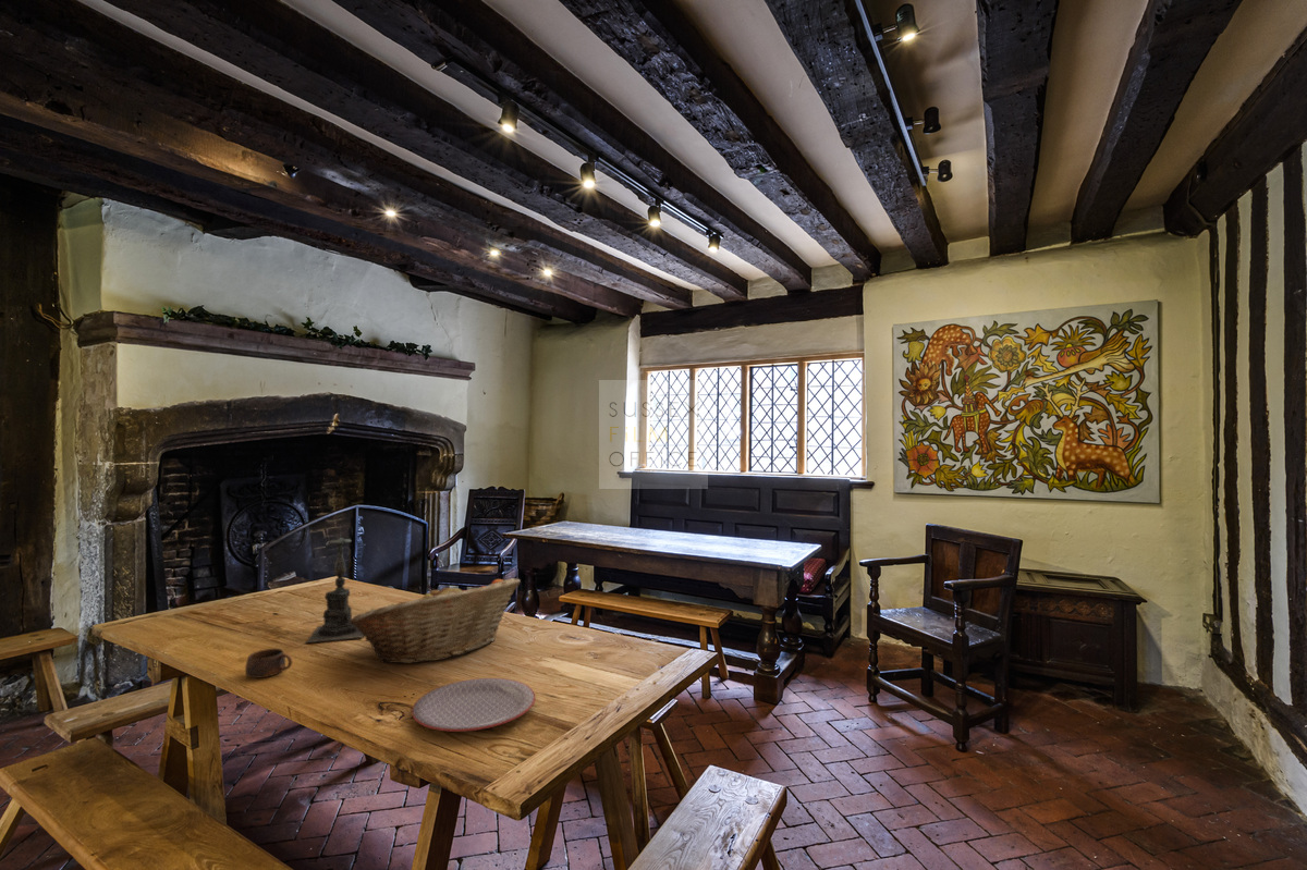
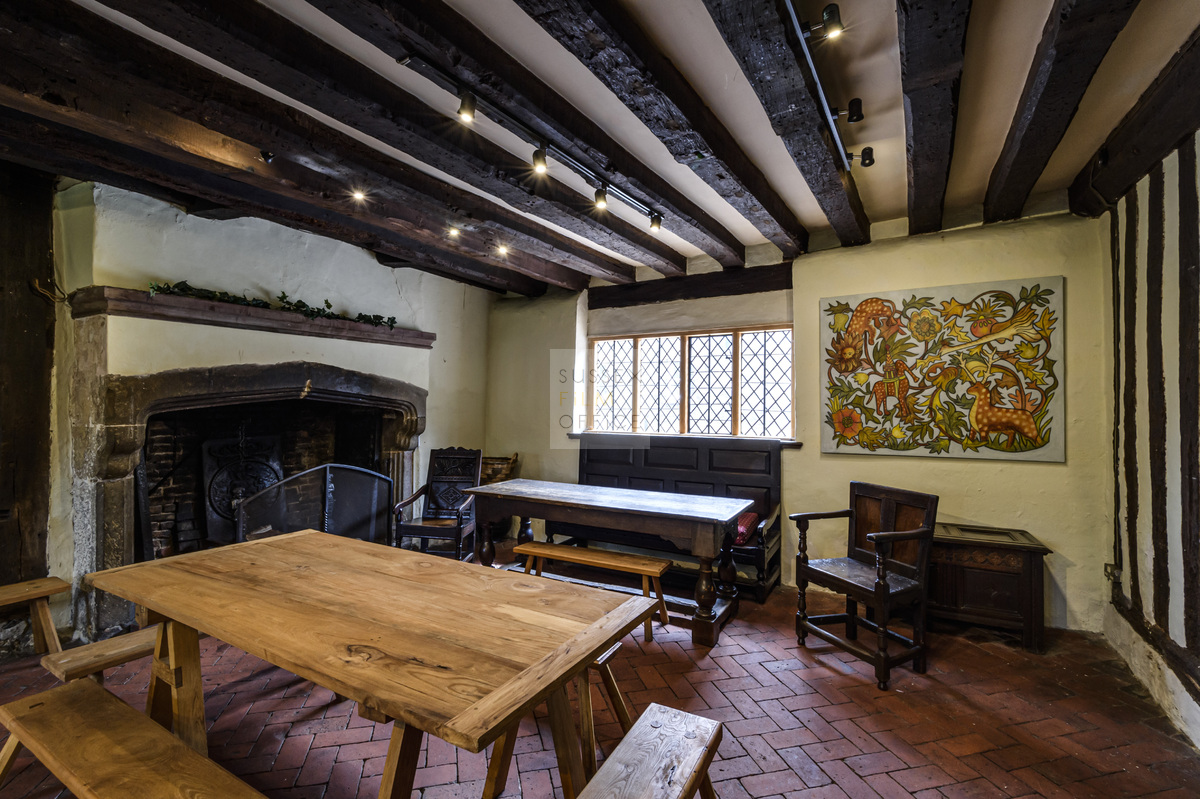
- plate [411,677,537,733]
- candle holder [305,524,365,644]
- fruit basket [350,577,522,664]
- cup [244,648,293,679]
